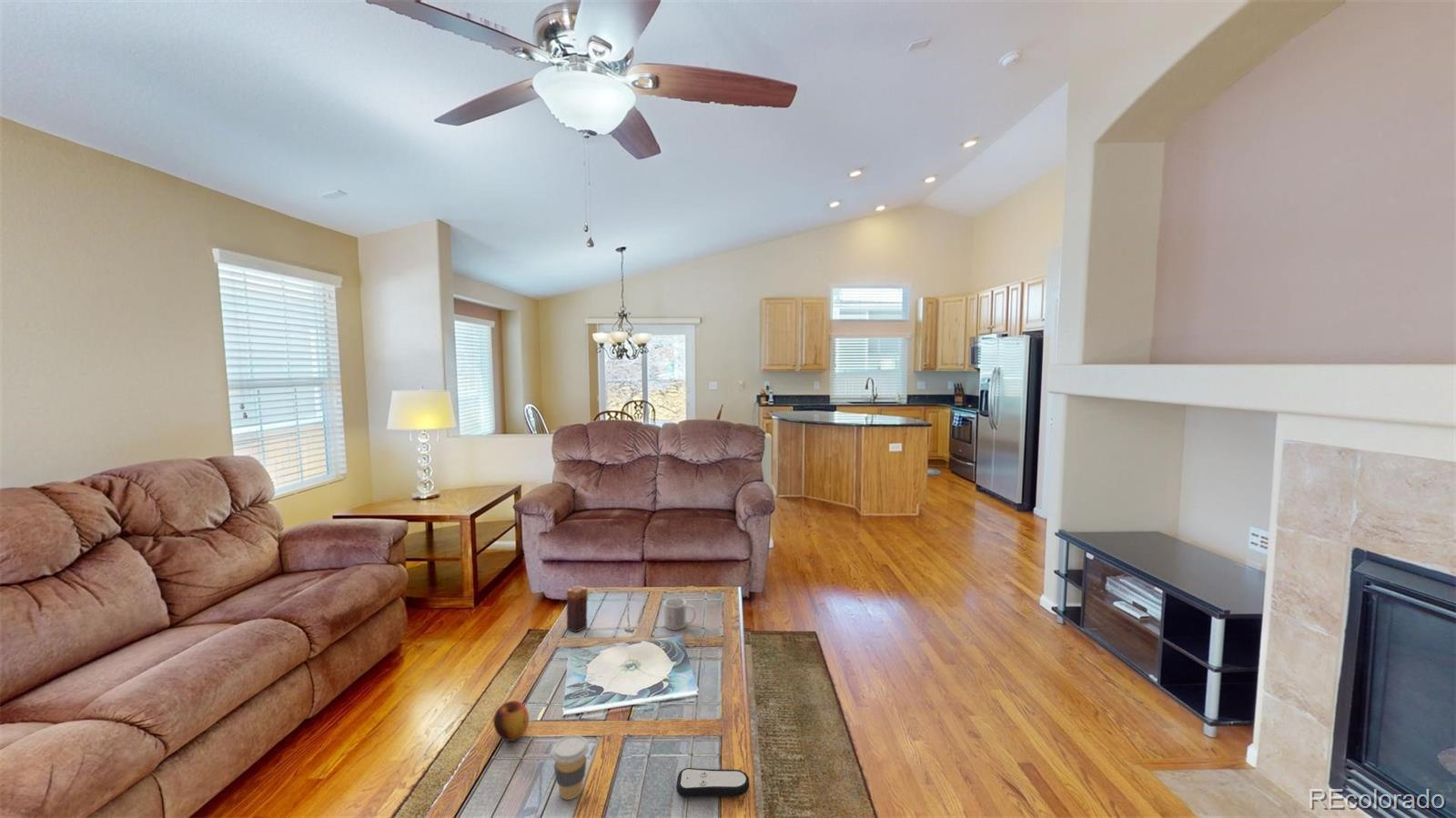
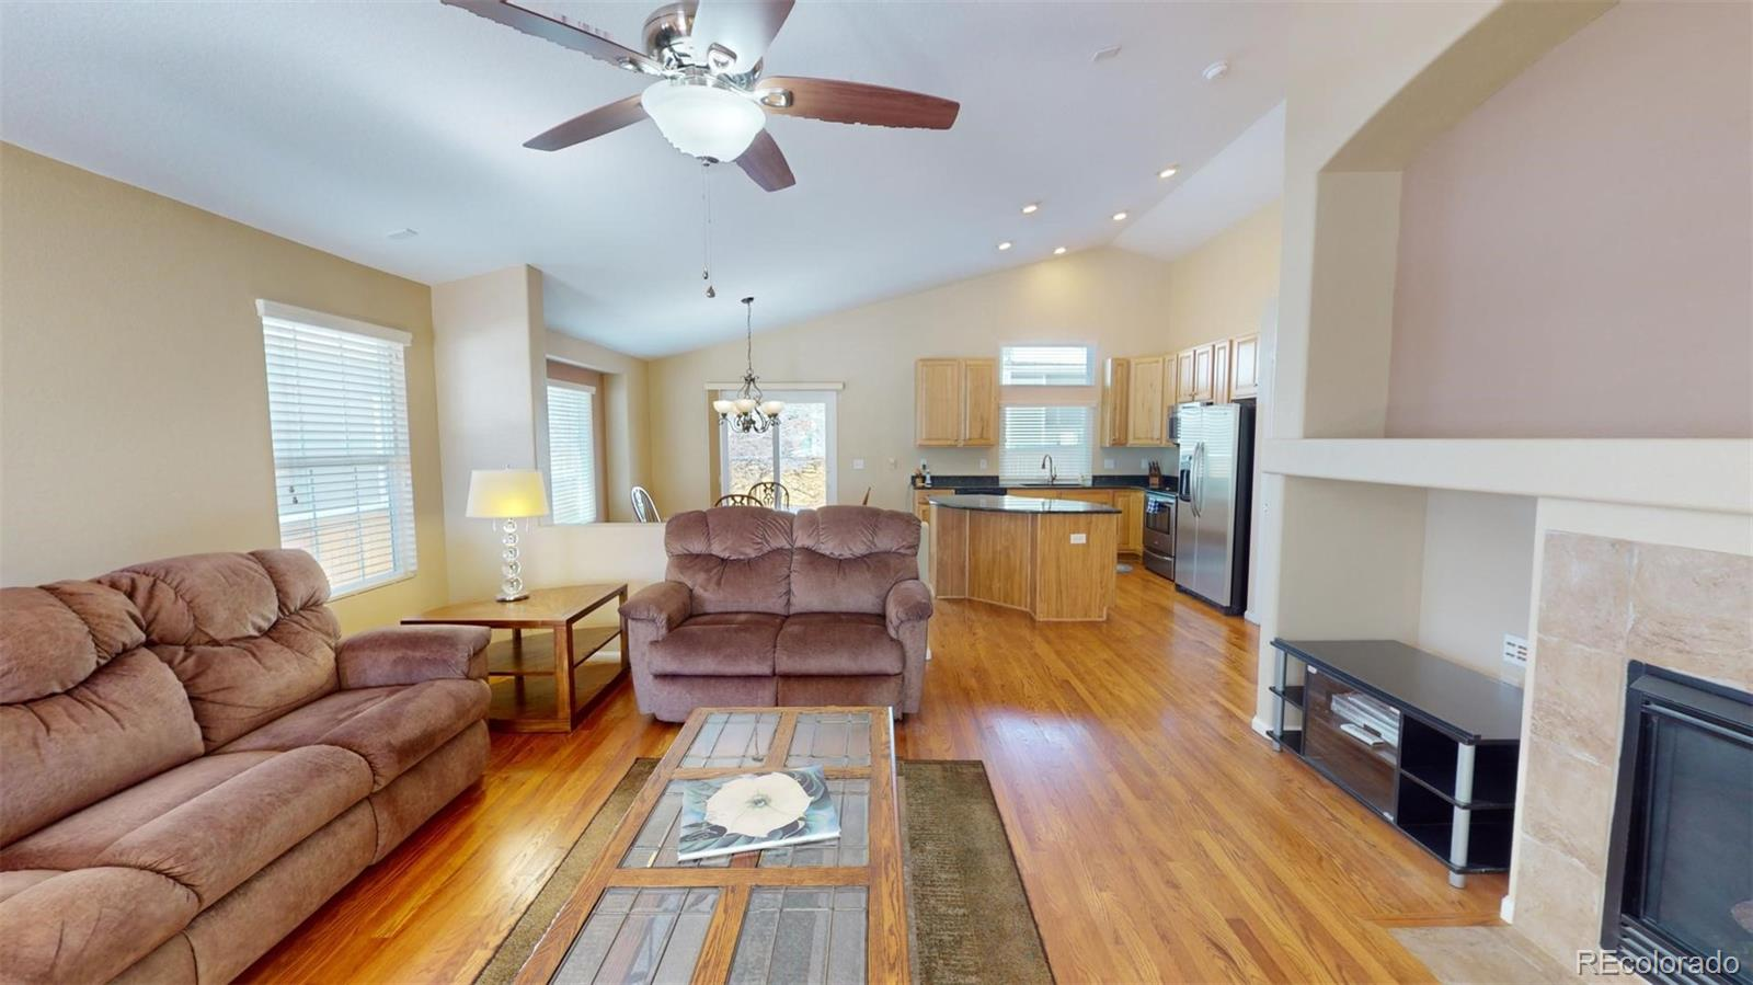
- coffee cup [551,734,590,801]
- apple [492,700,530,742]
- candle [566,585,589,633]
- mug [663,597,697,631]
- remote control [675,767,750,798]
